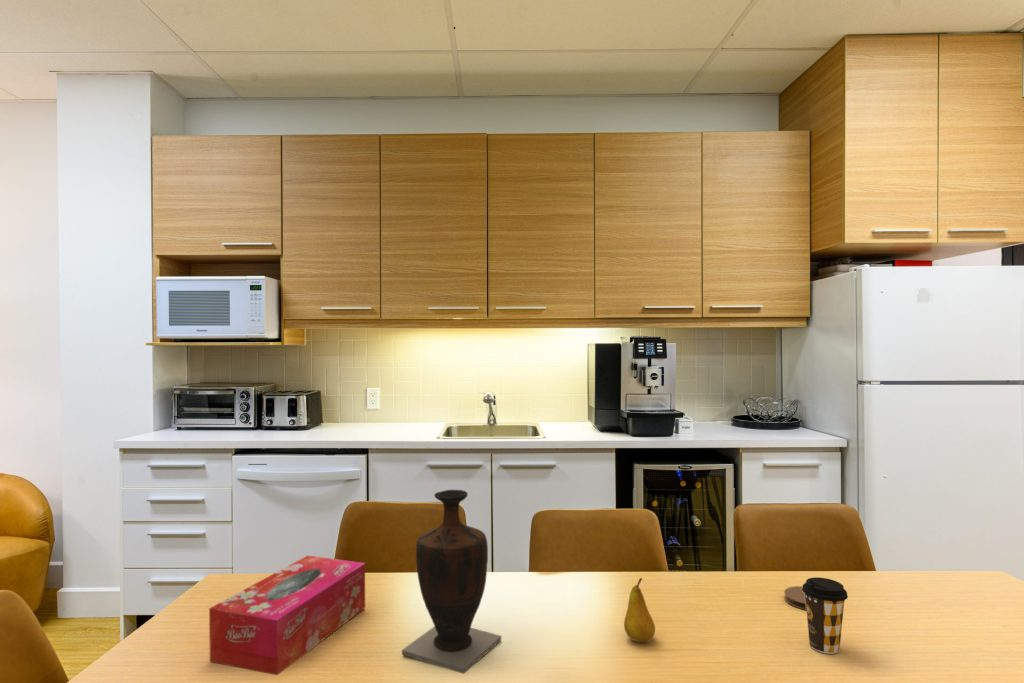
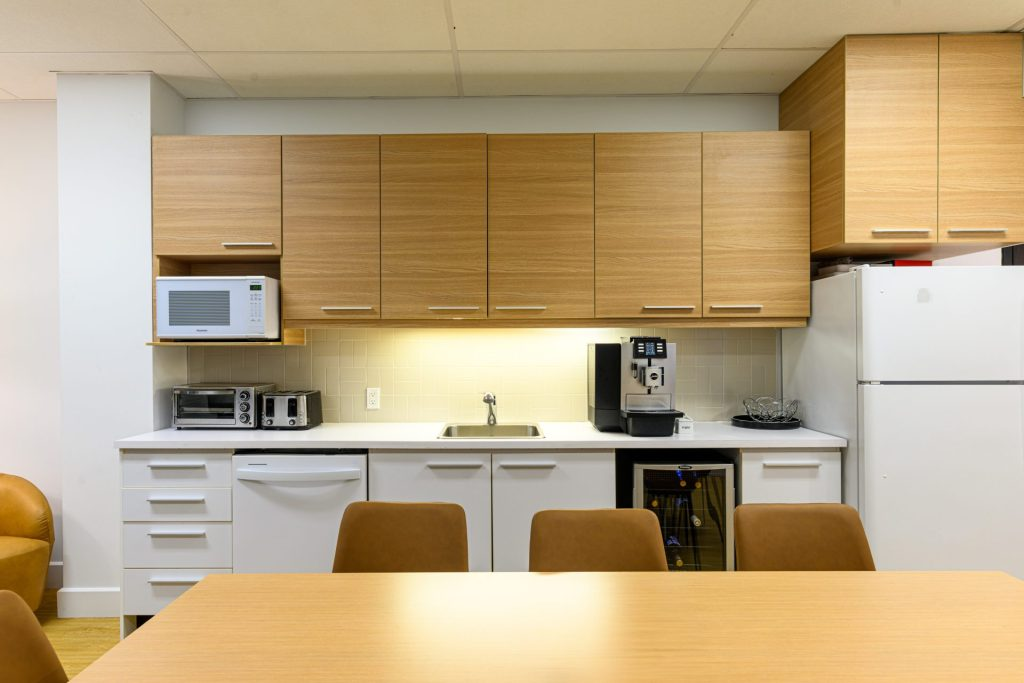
- fruit [623,577,656,643]
- vase [401,489,502,675]
- coaster [783,585,807,611]
- tissue box [208,555,366,676]
- coffee cup [802,576,849,655]
